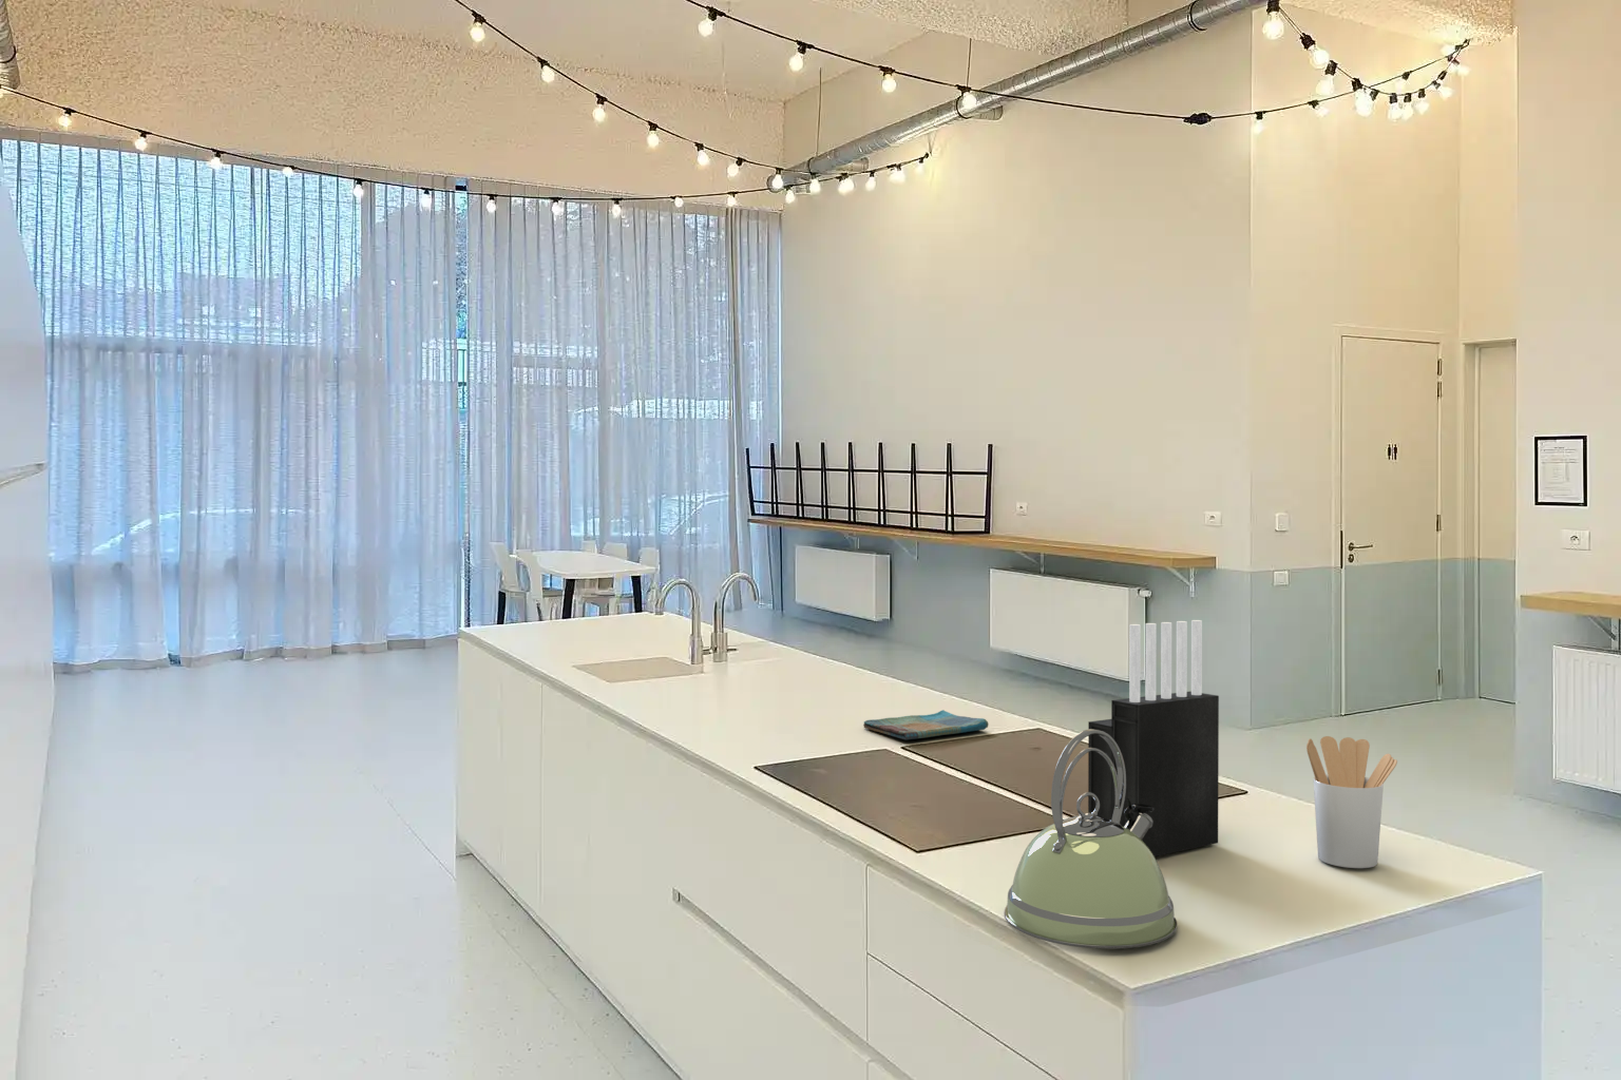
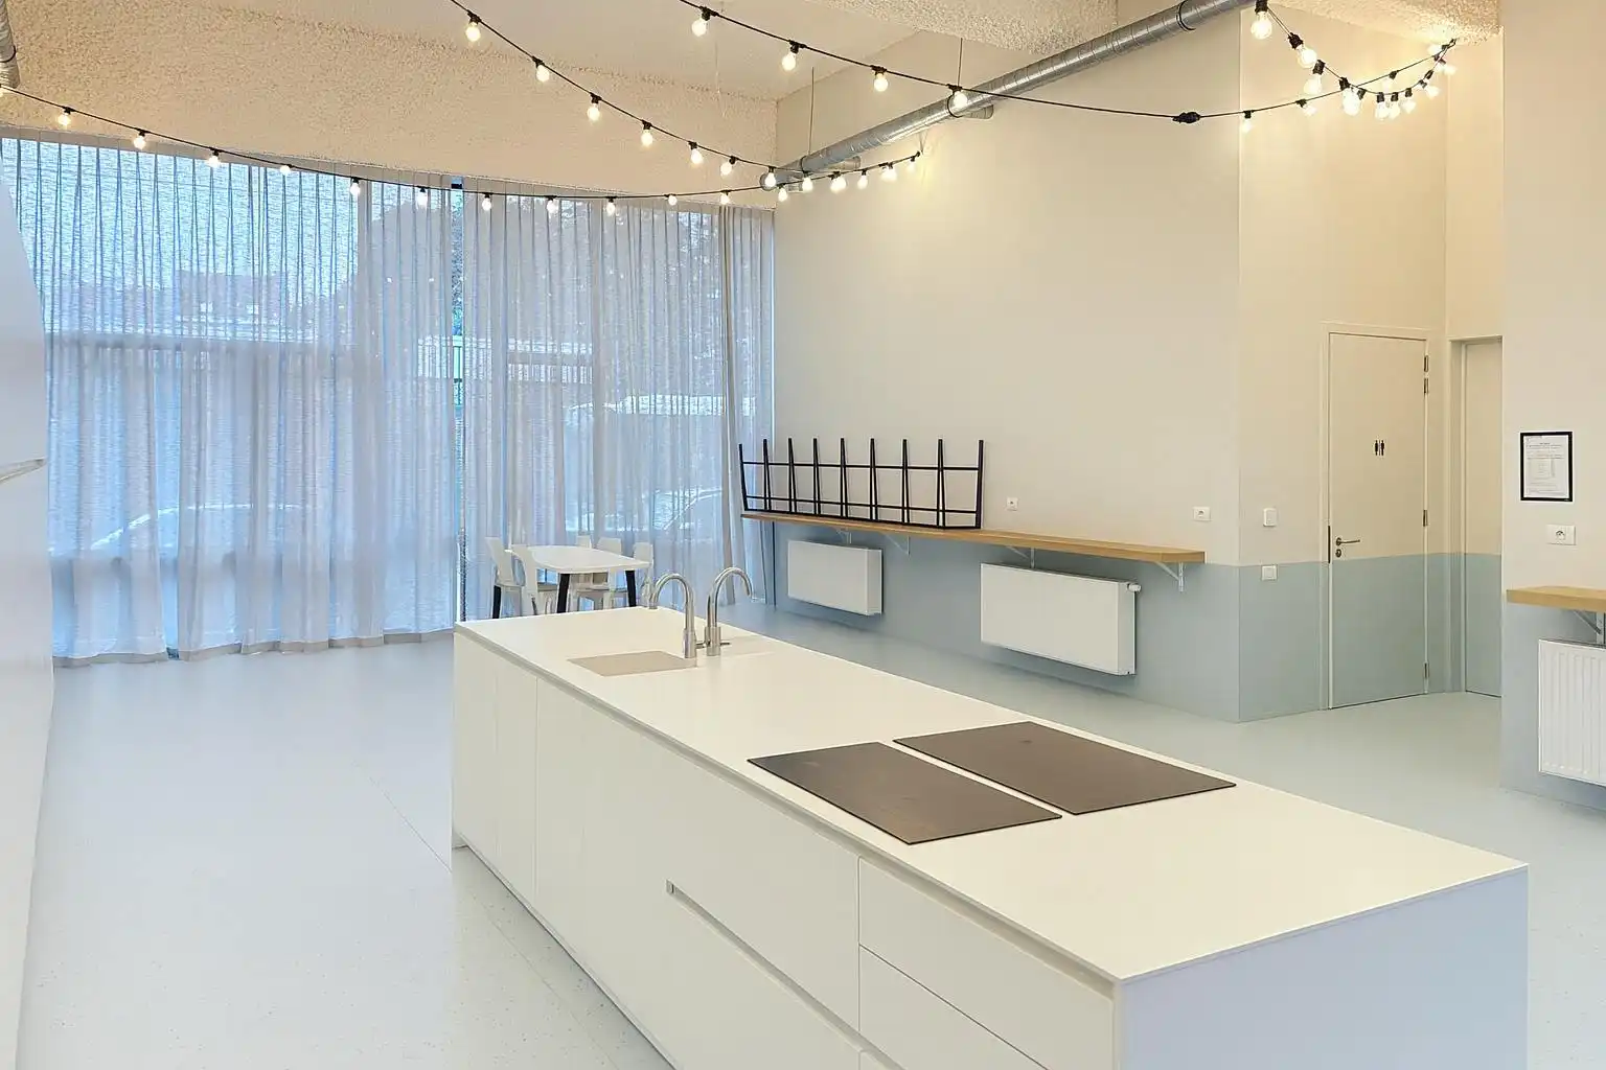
- knife block [1087,620,1221,857]
- dish towel [862,709,989,740]
- utensil holder [1305,735,1398,869]
- kettle [1003,729,1178,950]
